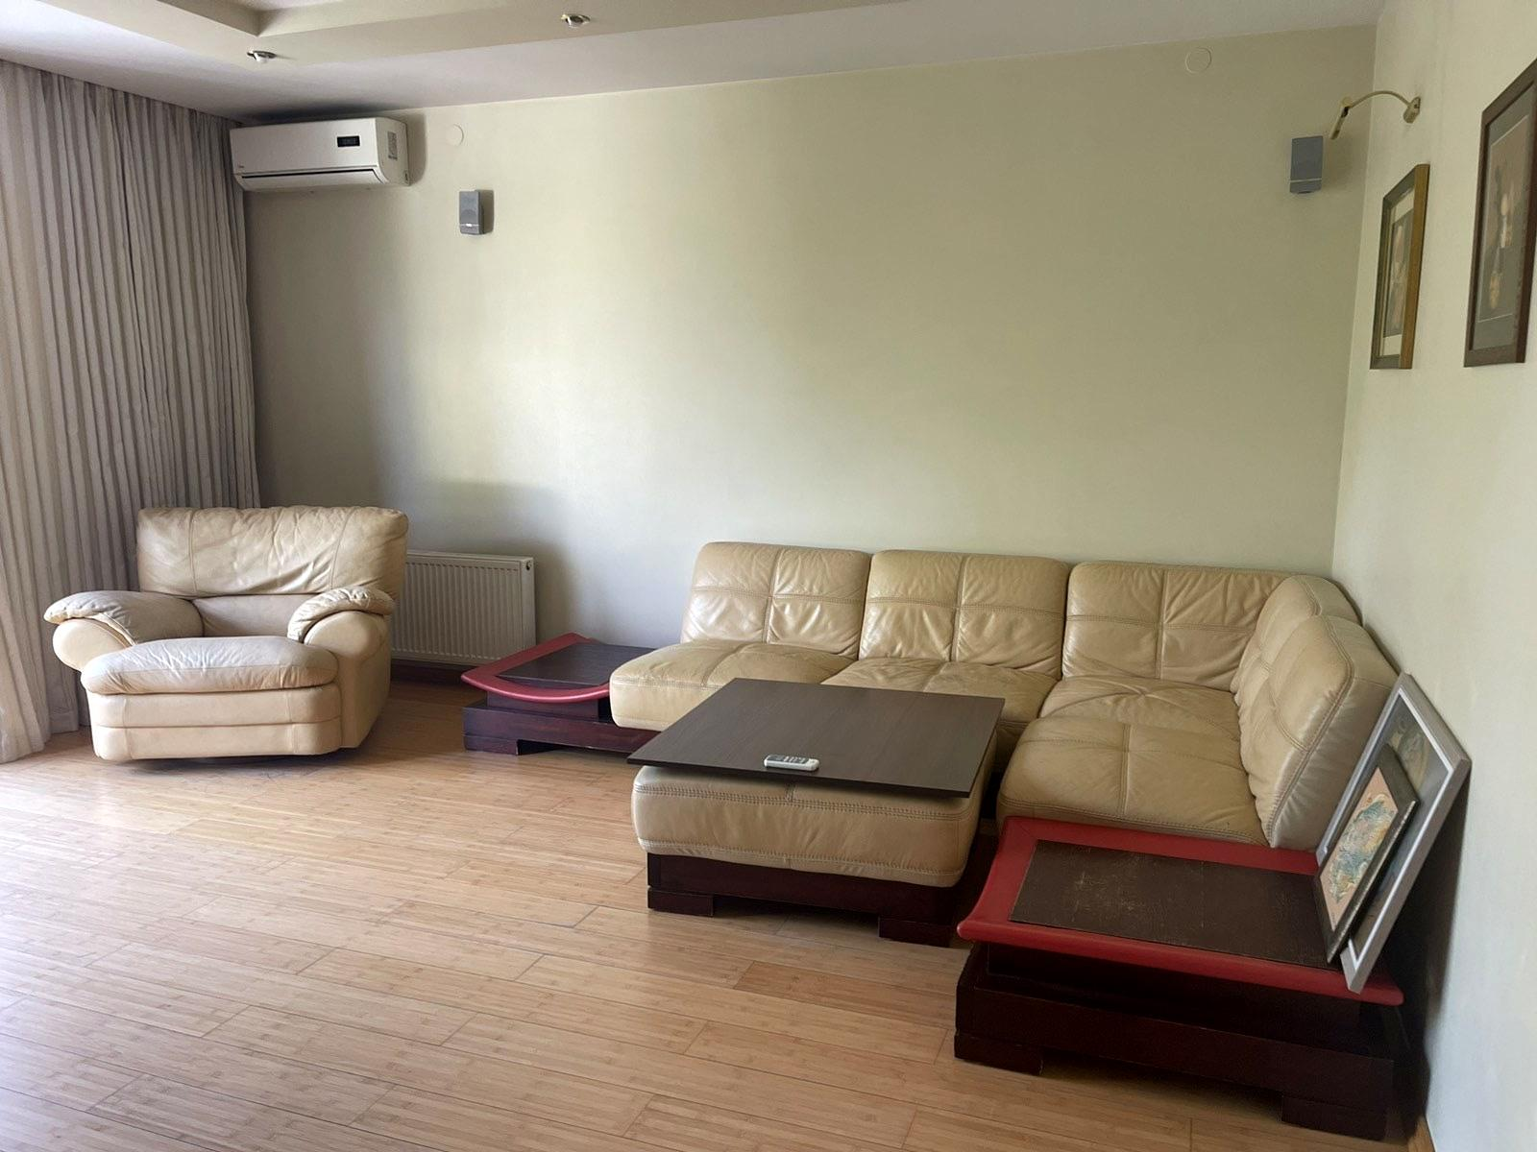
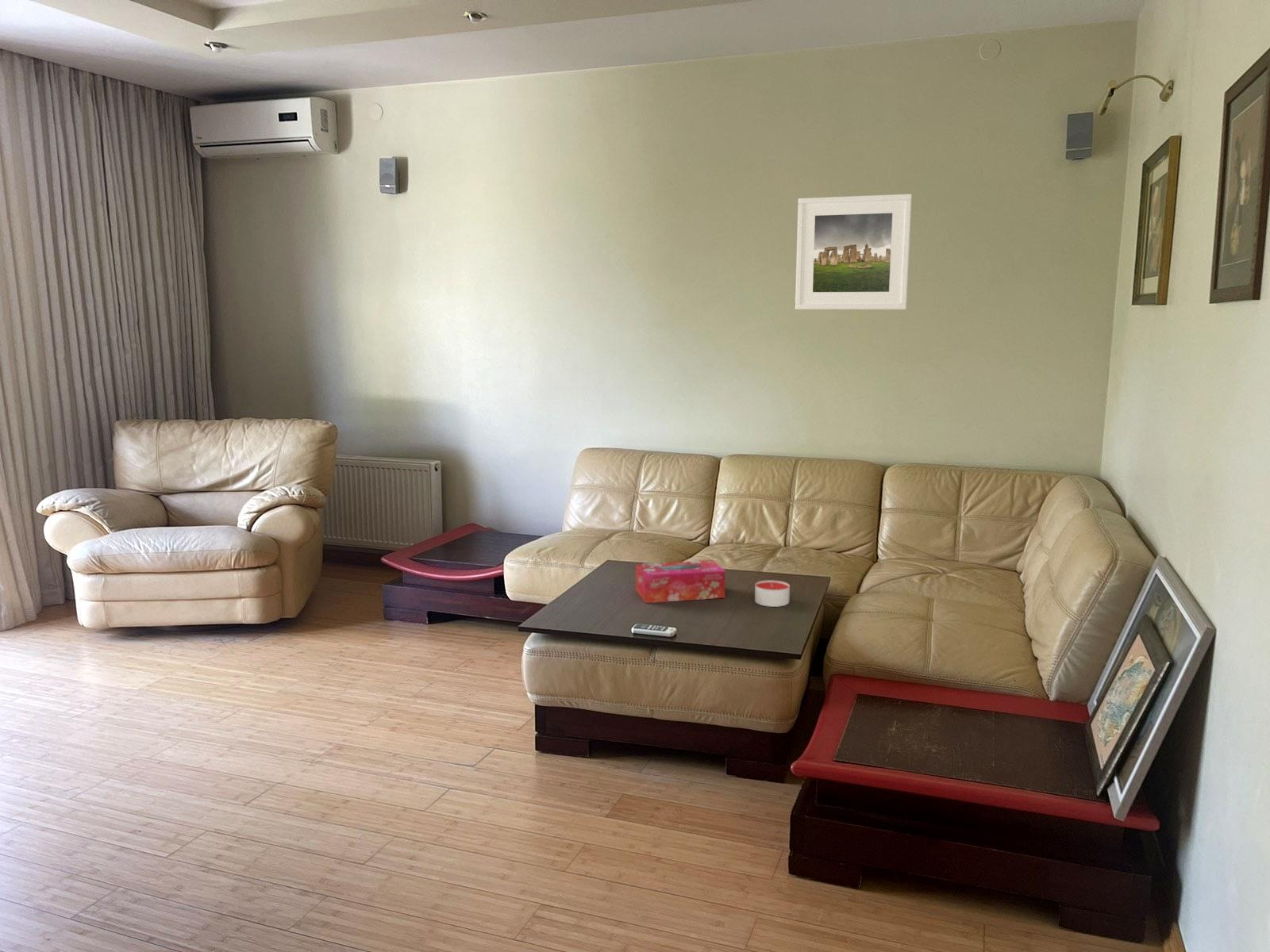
+ tissue box [635,559,726,604]
+ candle [754,580,791,608]
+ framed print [795,193,913,310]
